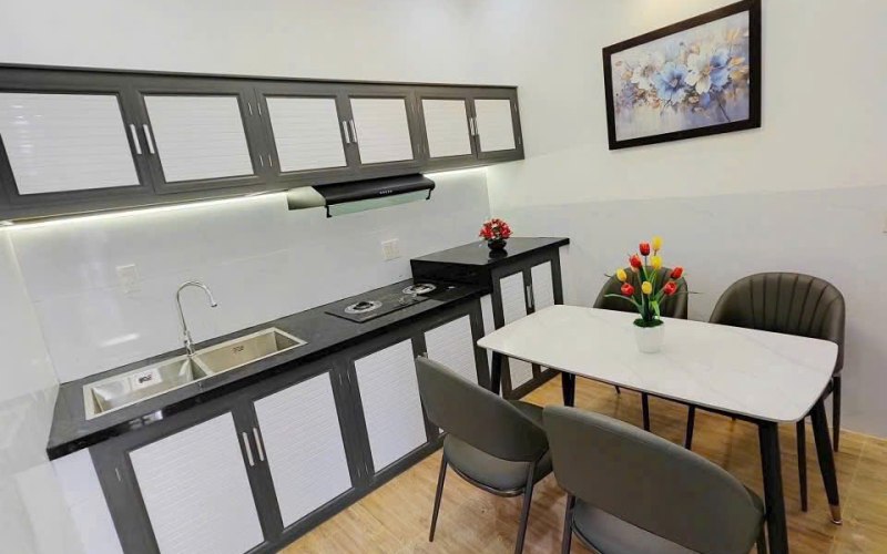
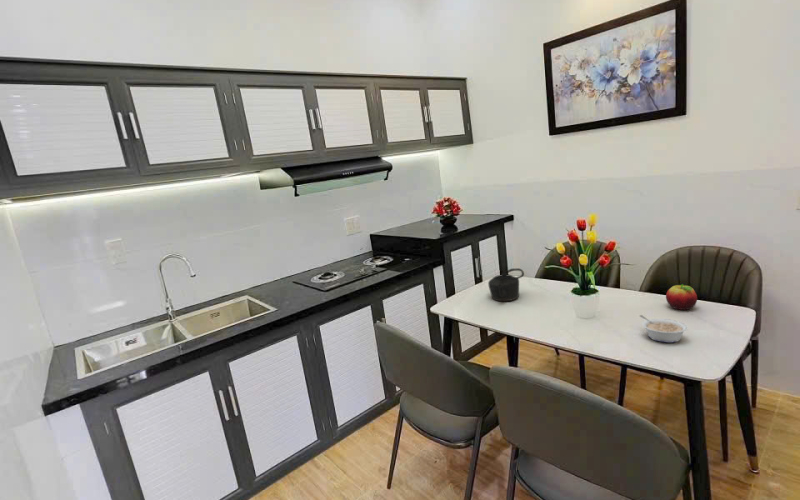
+ teapot [487,267,525,302]
+ fruit [665,284,698,311]
+ legume [639,314,689,344]
